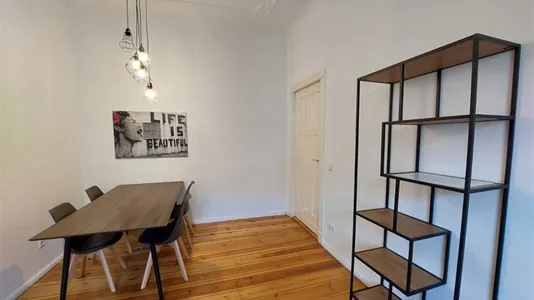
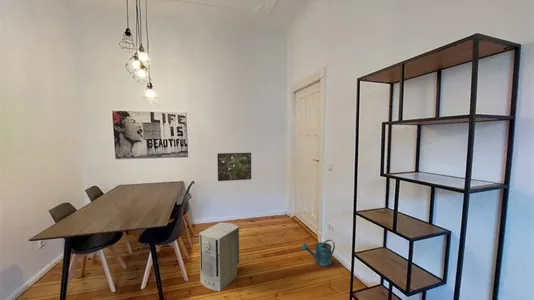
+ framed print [216,152,252,182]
+ watering can [301,239,336,268]
+ air purifier [198,222,240,292]
